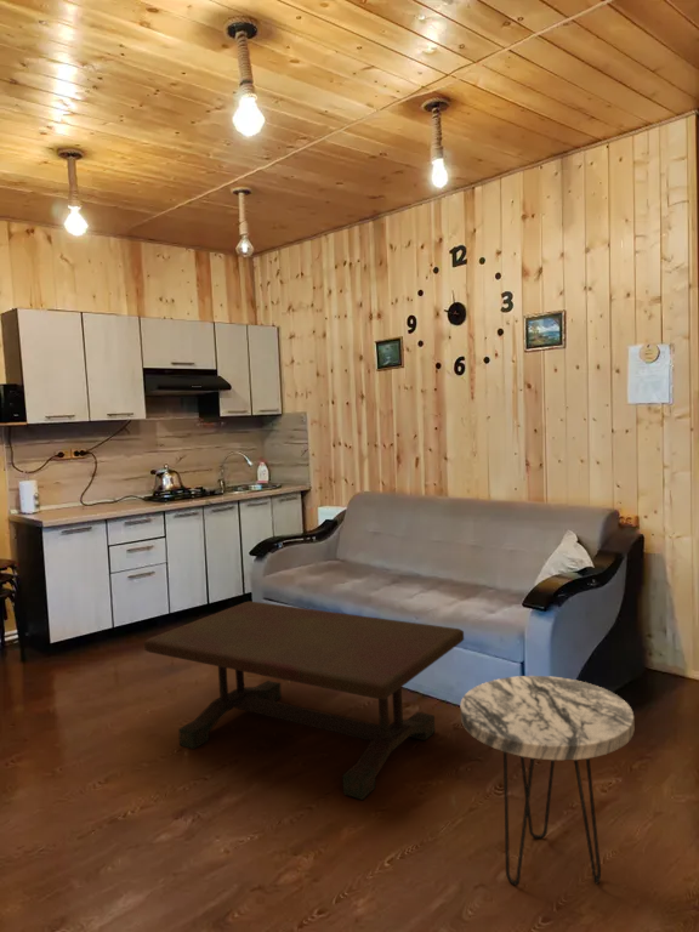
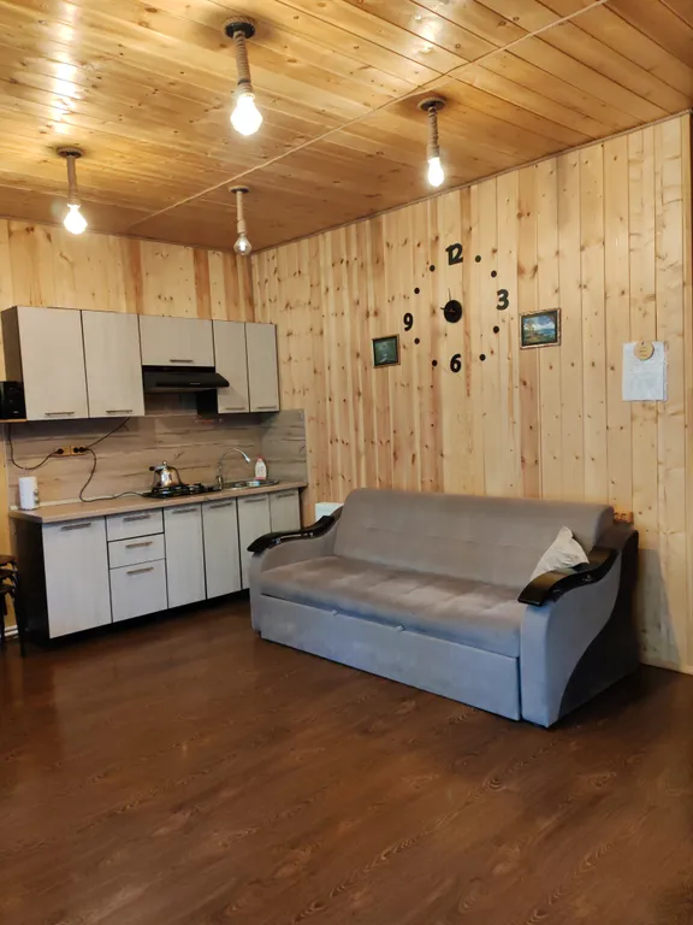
- side table [460,675,635,886]
- coffee table [143,601,465,801]
